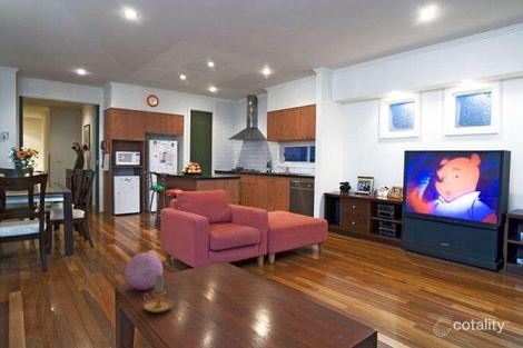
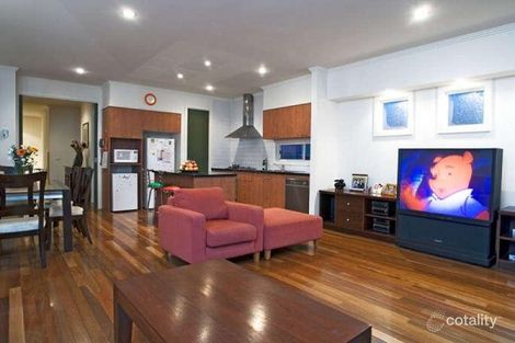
- decorative orb [124,251,164,291]
- candle [142,274,175,314]
